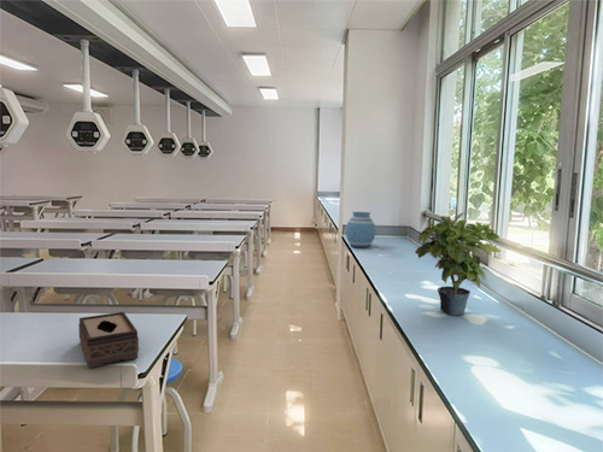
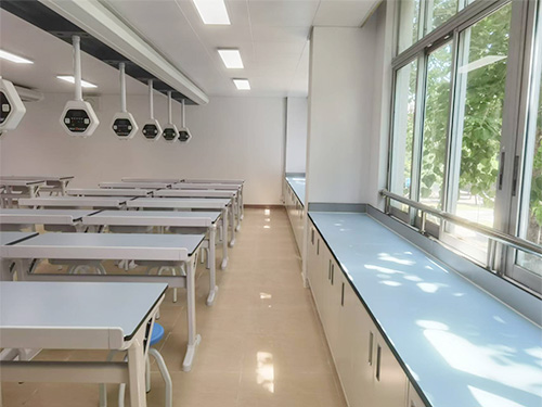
- vase [345,211,376,248]
- tissue box [77,311,140,369]
- potted plant [414,211,502,316]
